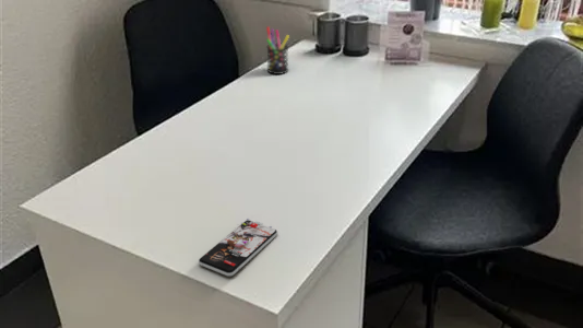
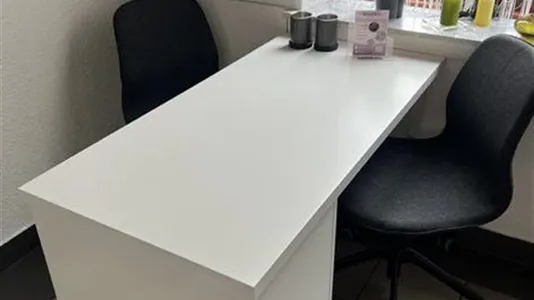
- pen holder [265,25,290,75]
- smartphone [198,218,278,277]
